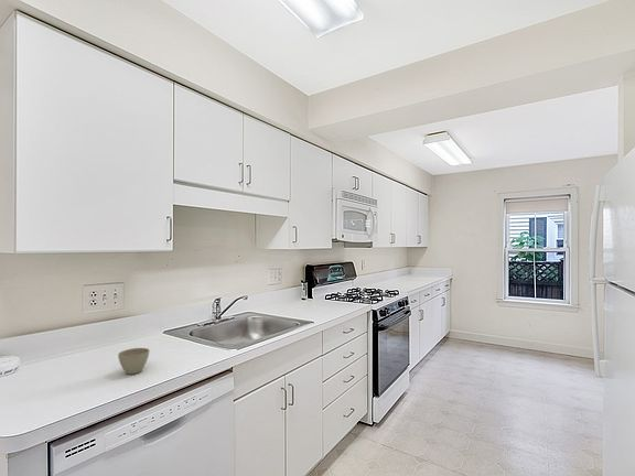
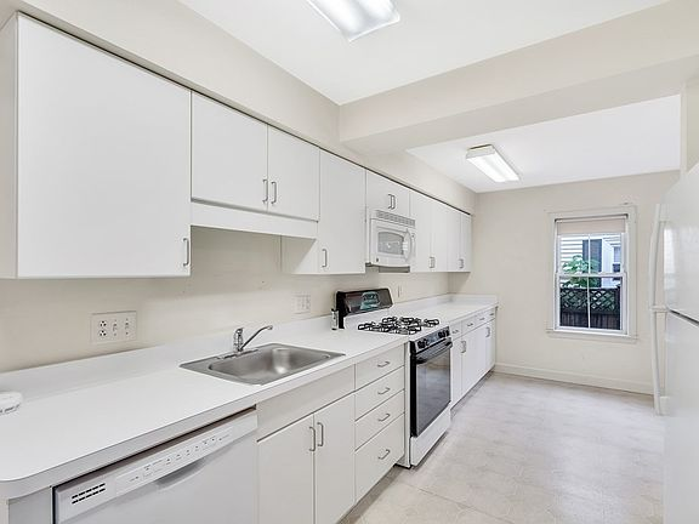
- flower pot [117,347,151,376]
